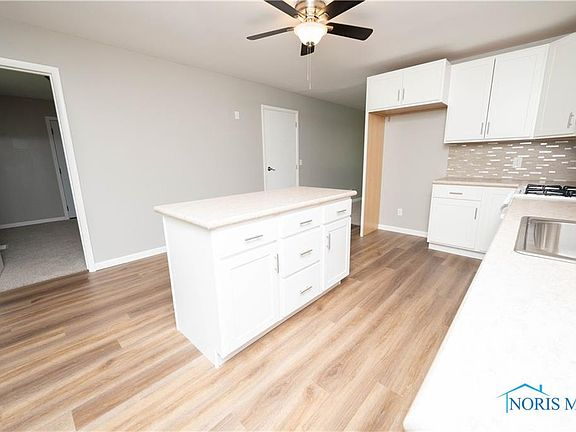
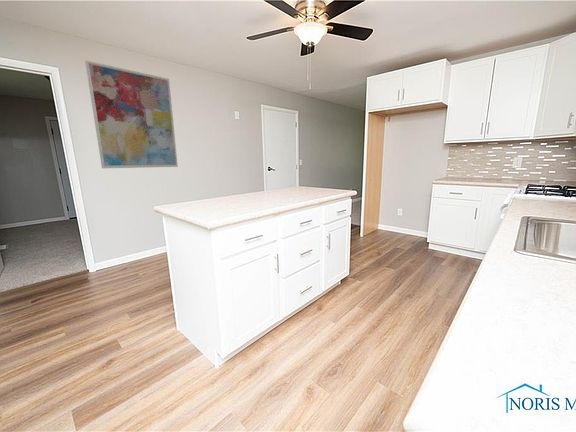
+ wall art [84,60,179,169]
